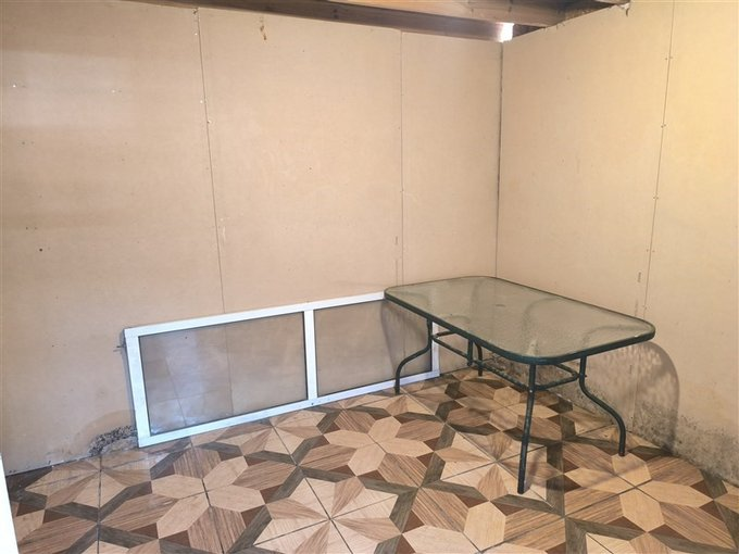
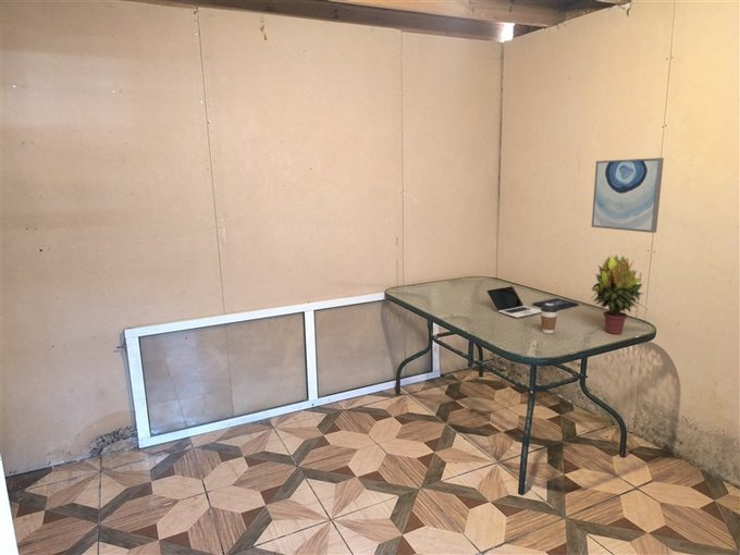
+ wall art [591,157,665,234]
+ coffee cup [540,306,559,334]
+ laptop [485,285,580,319]
+ potted plant [591,254,645,335]
